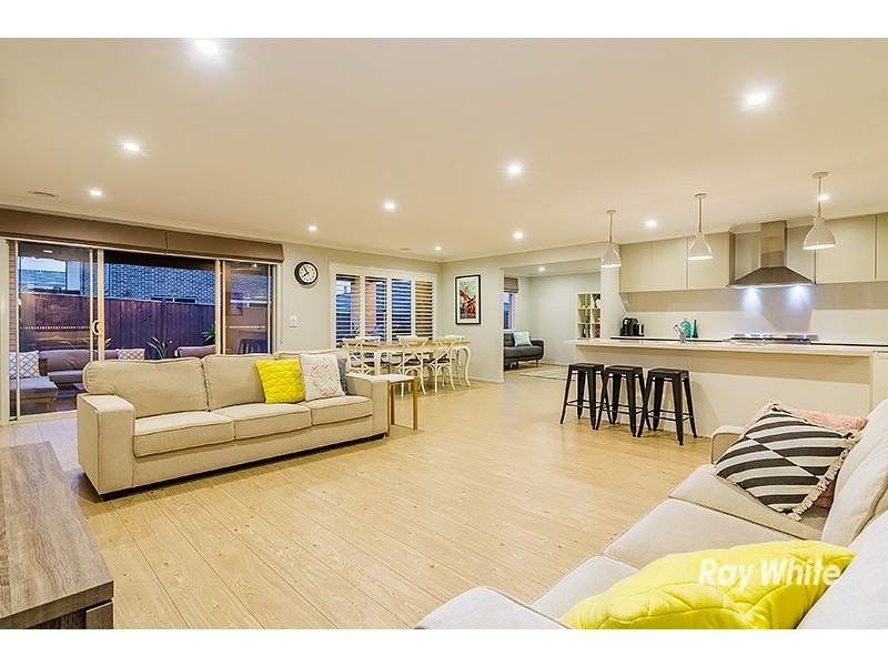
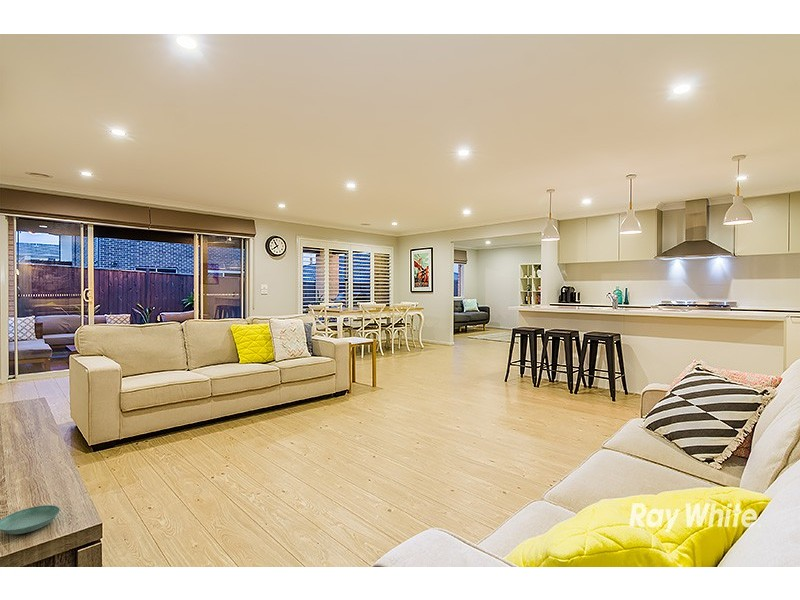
+ saucer [0,504,61,535]
